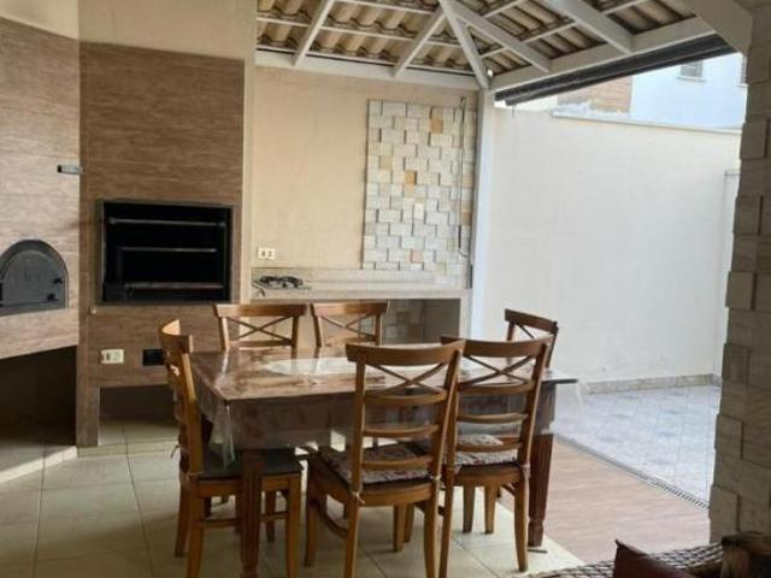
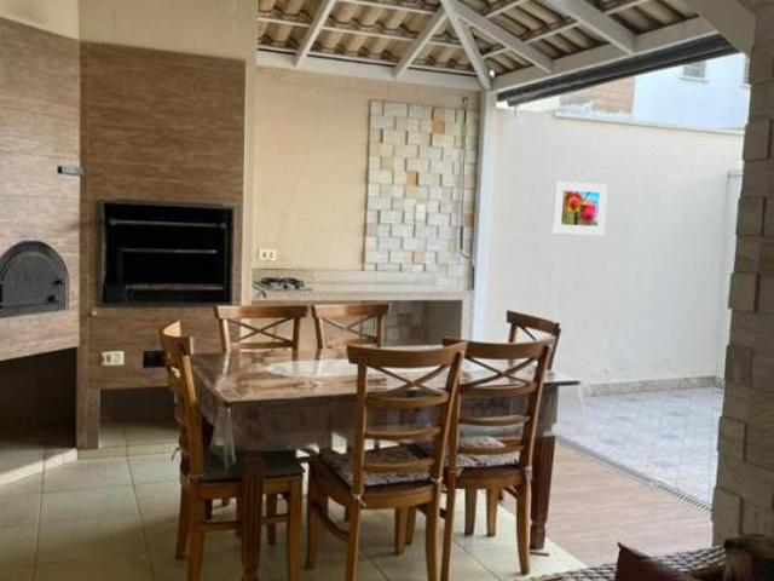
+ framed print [551,180,608,236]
